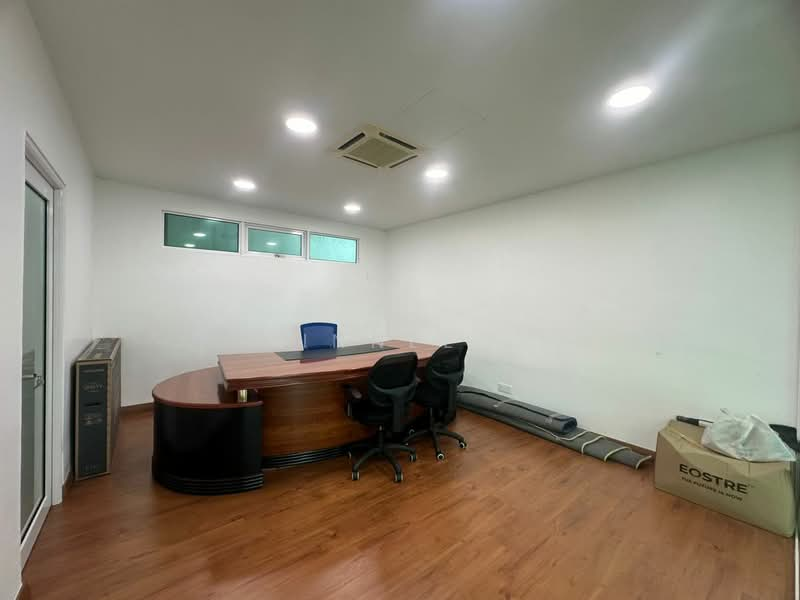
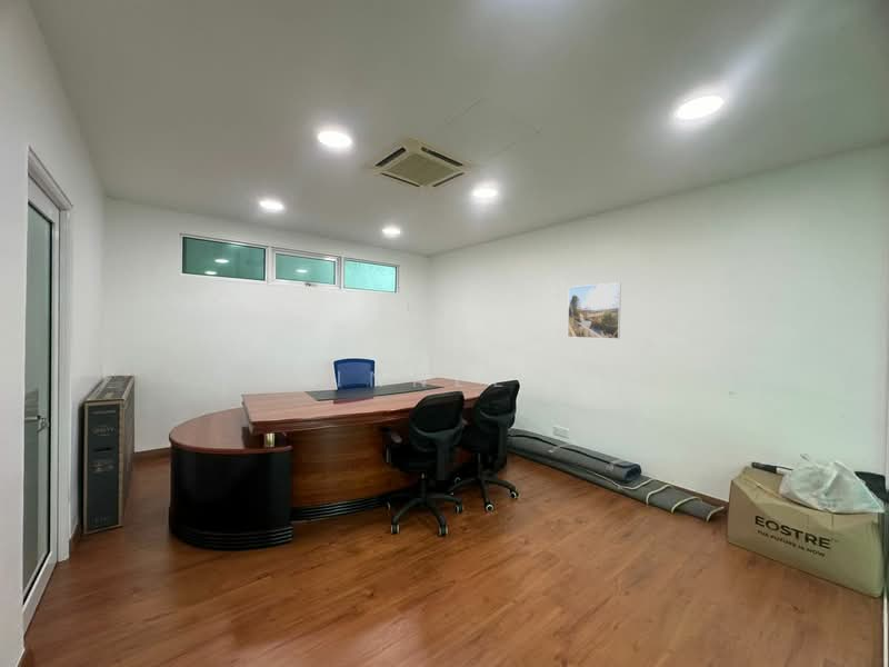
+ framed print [567,281,622,340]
